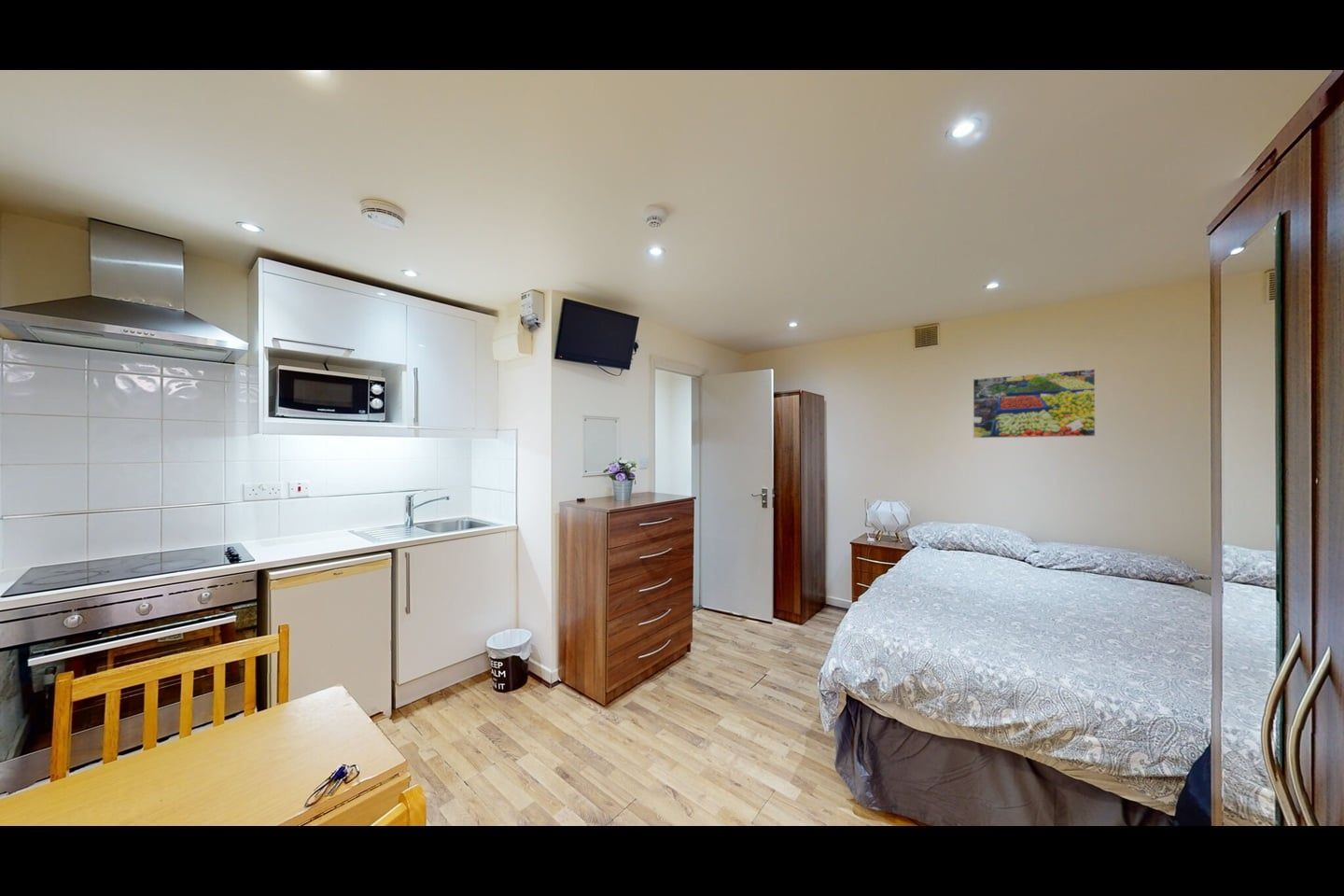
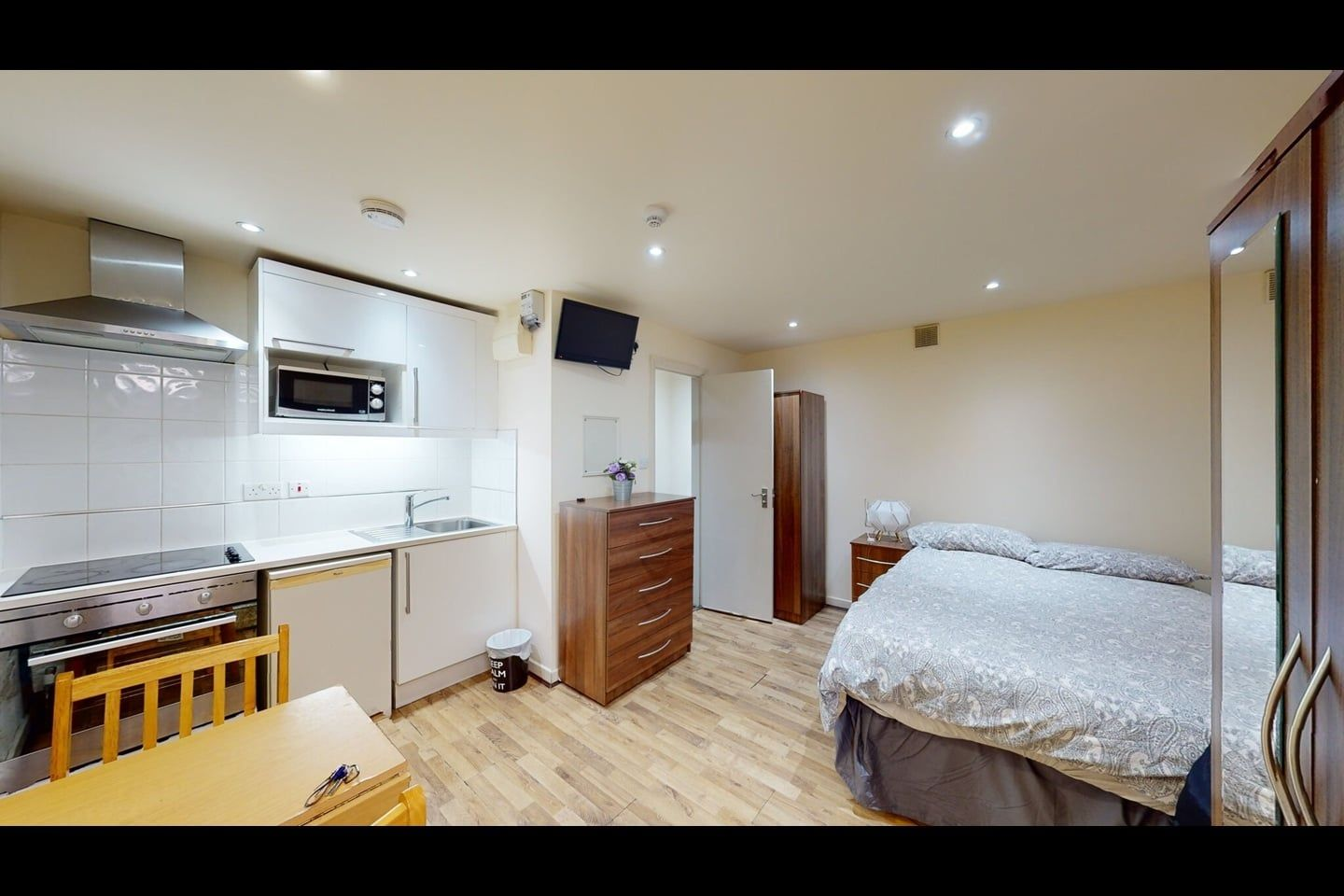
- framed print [973,368,1097,439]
